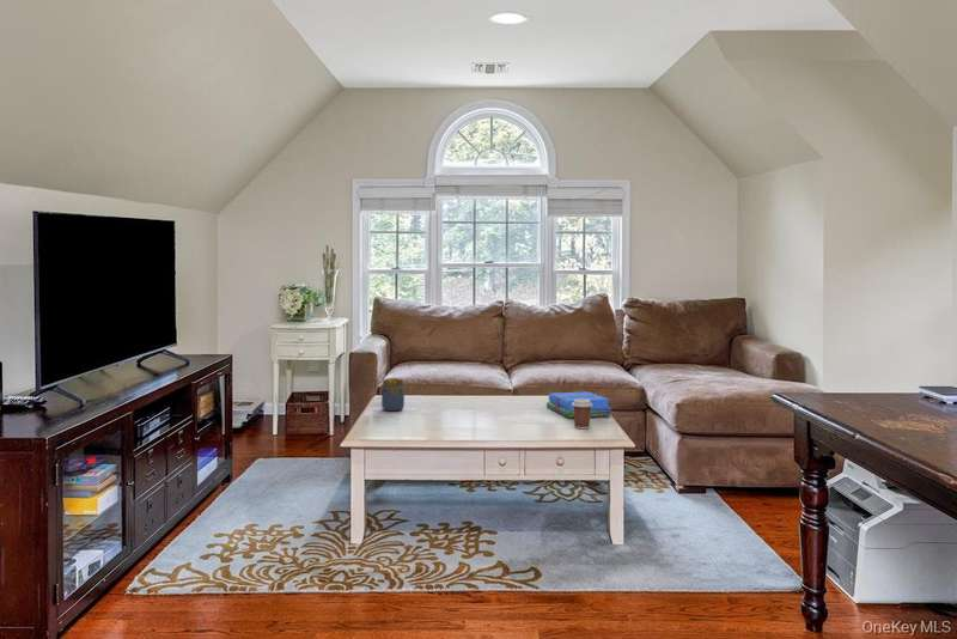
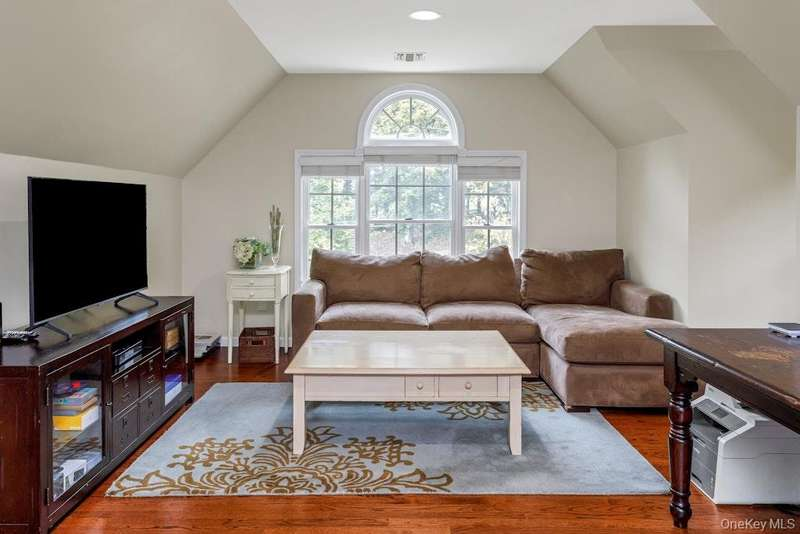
- jar [378,377,406,412]
- coffee cup [572,398,592,430]
- books [545,391,614,419]
